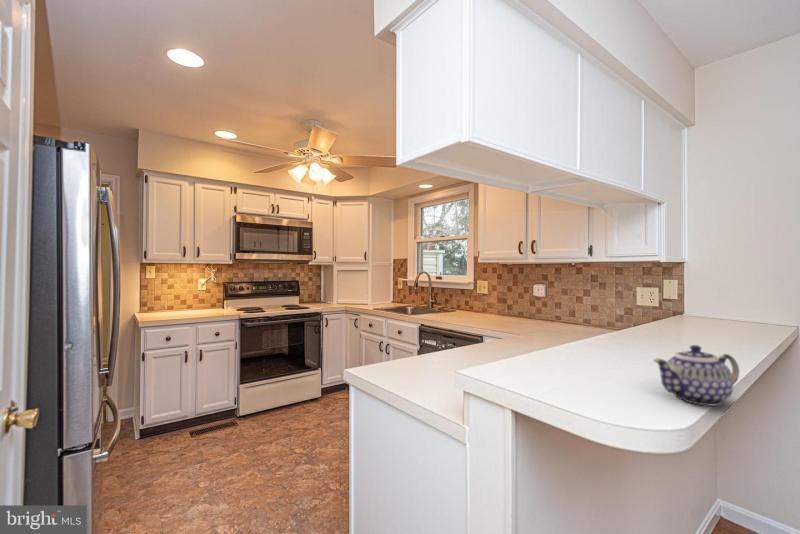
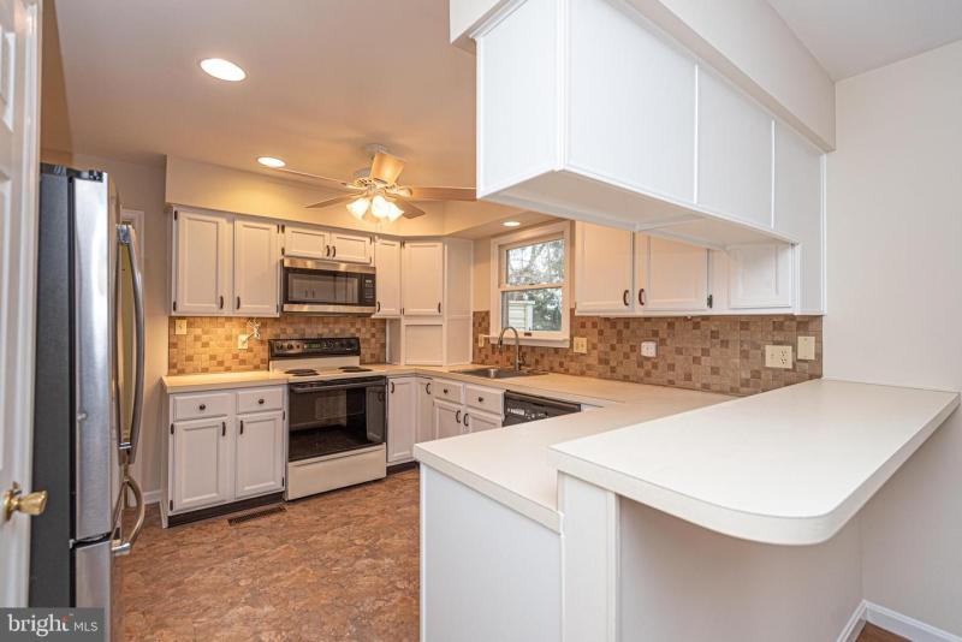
- teapot [652,344,740,407]
